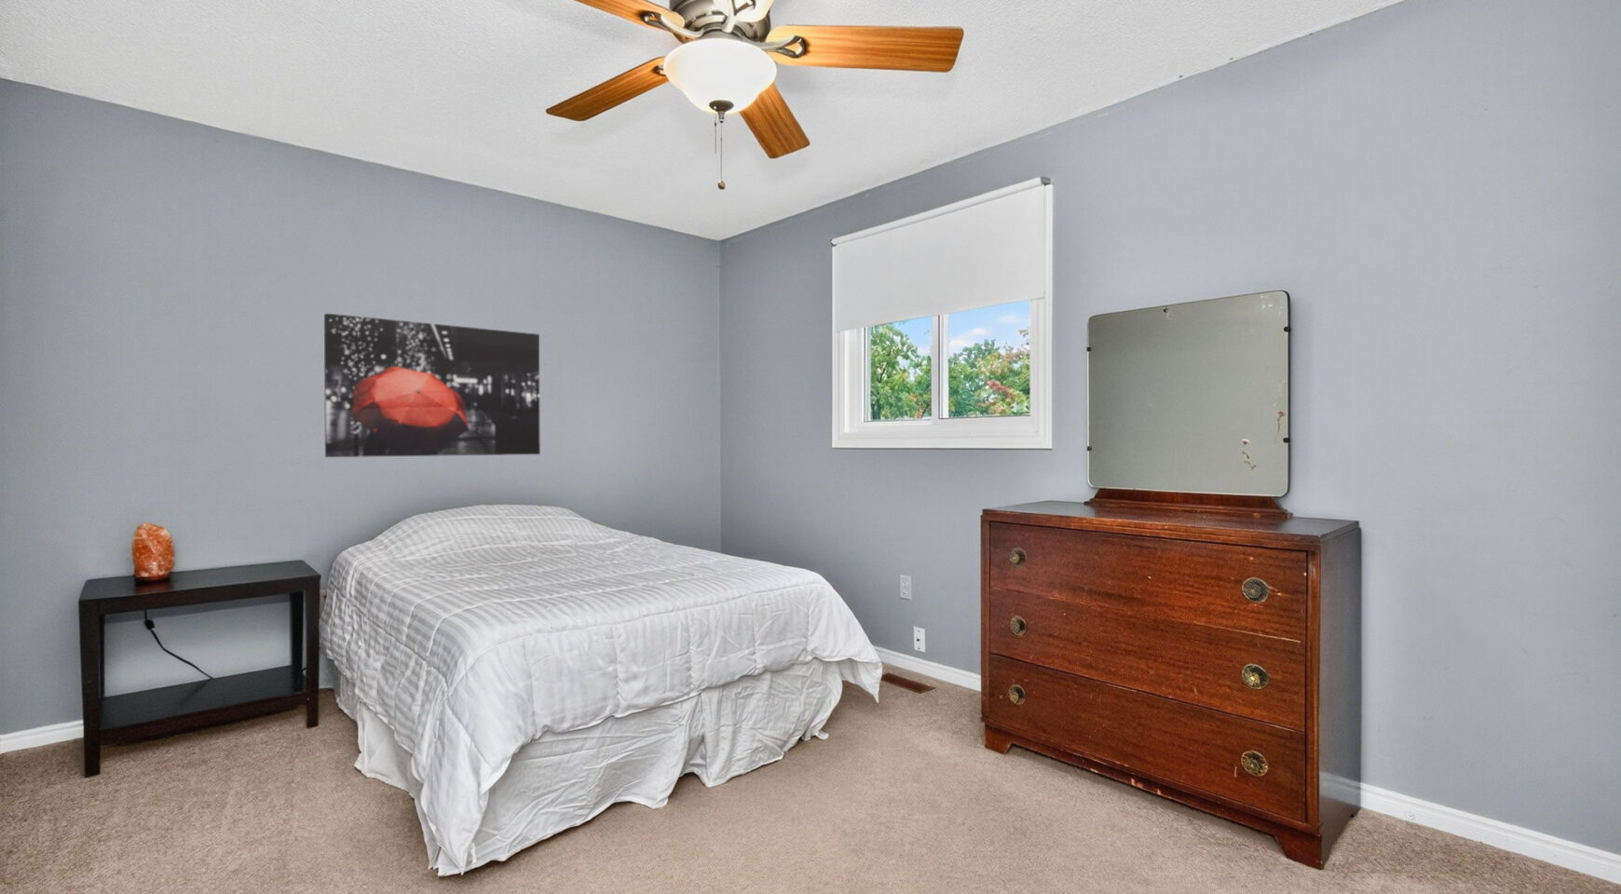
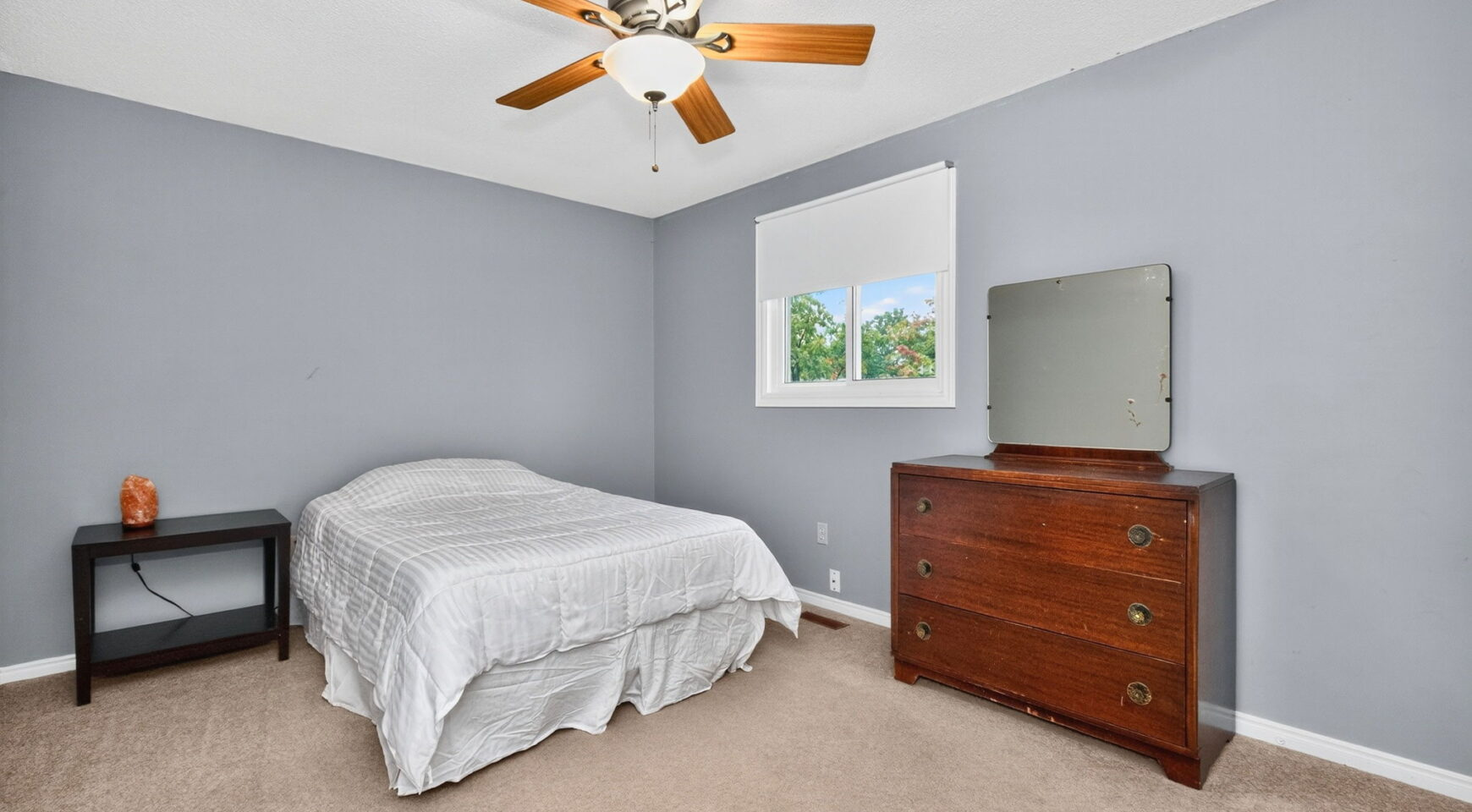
- wall art [324,312,542,458]
